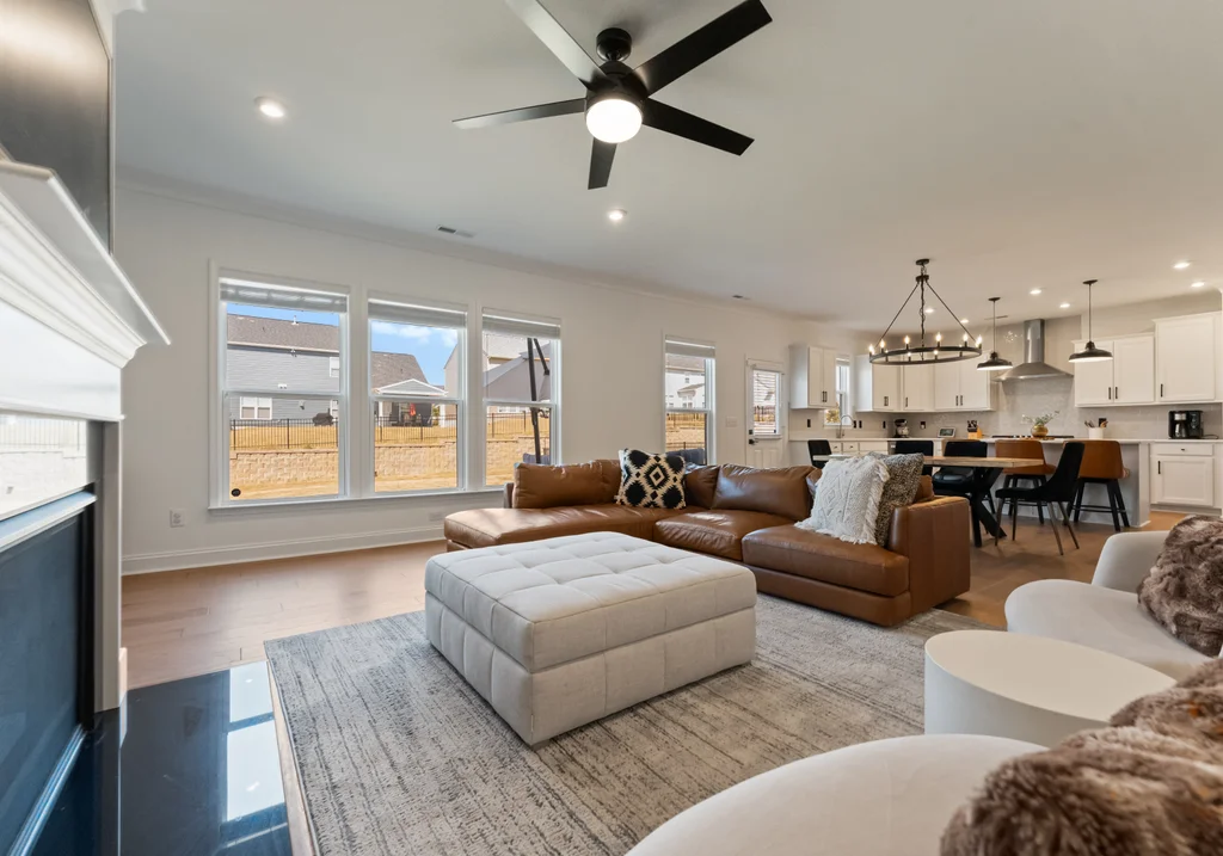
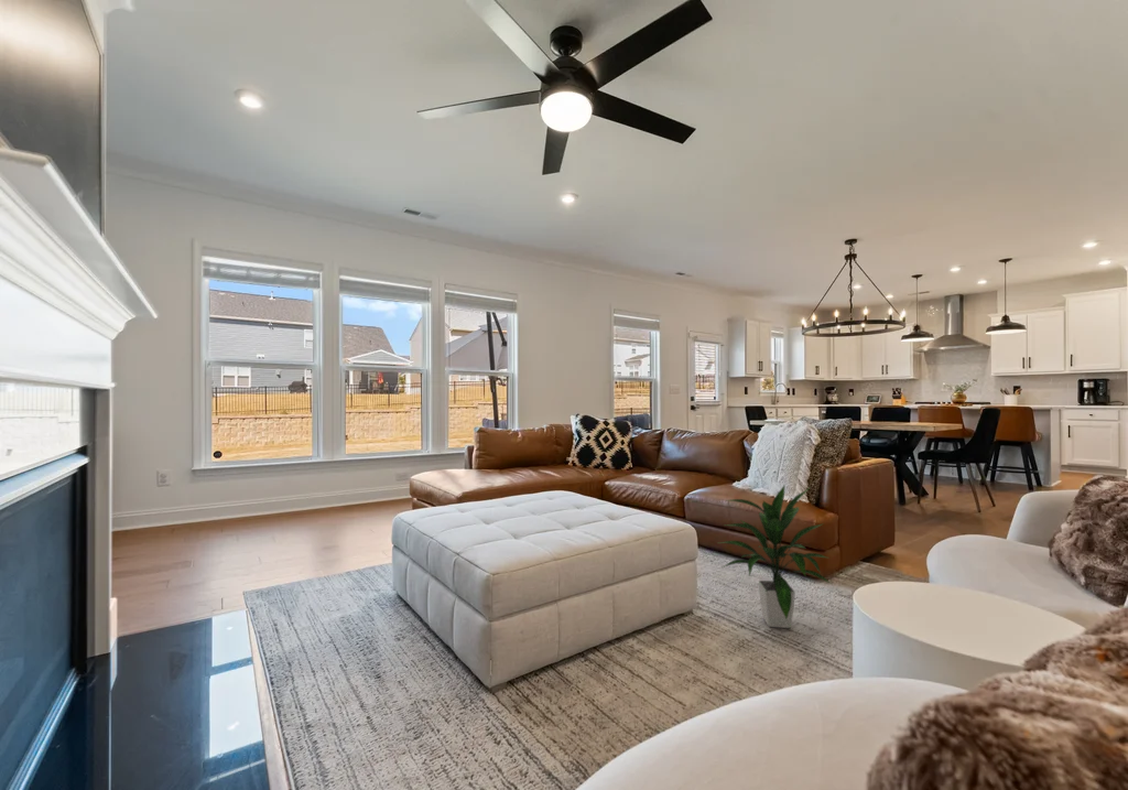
+ indoor plant [718,484,832,629]
